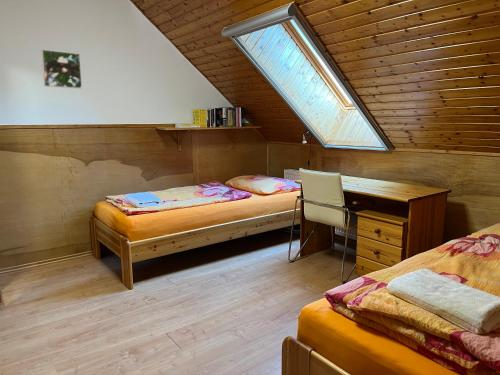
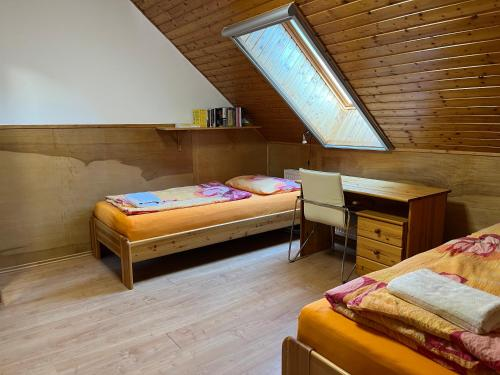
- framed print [40,49,83,90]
